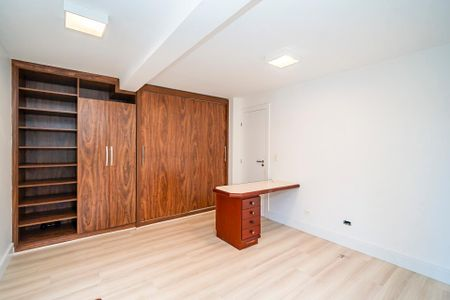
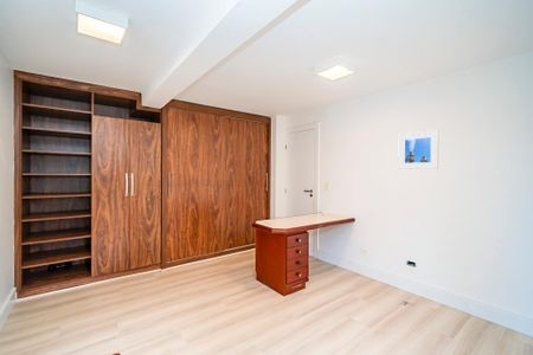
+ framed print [397,129,441,170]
